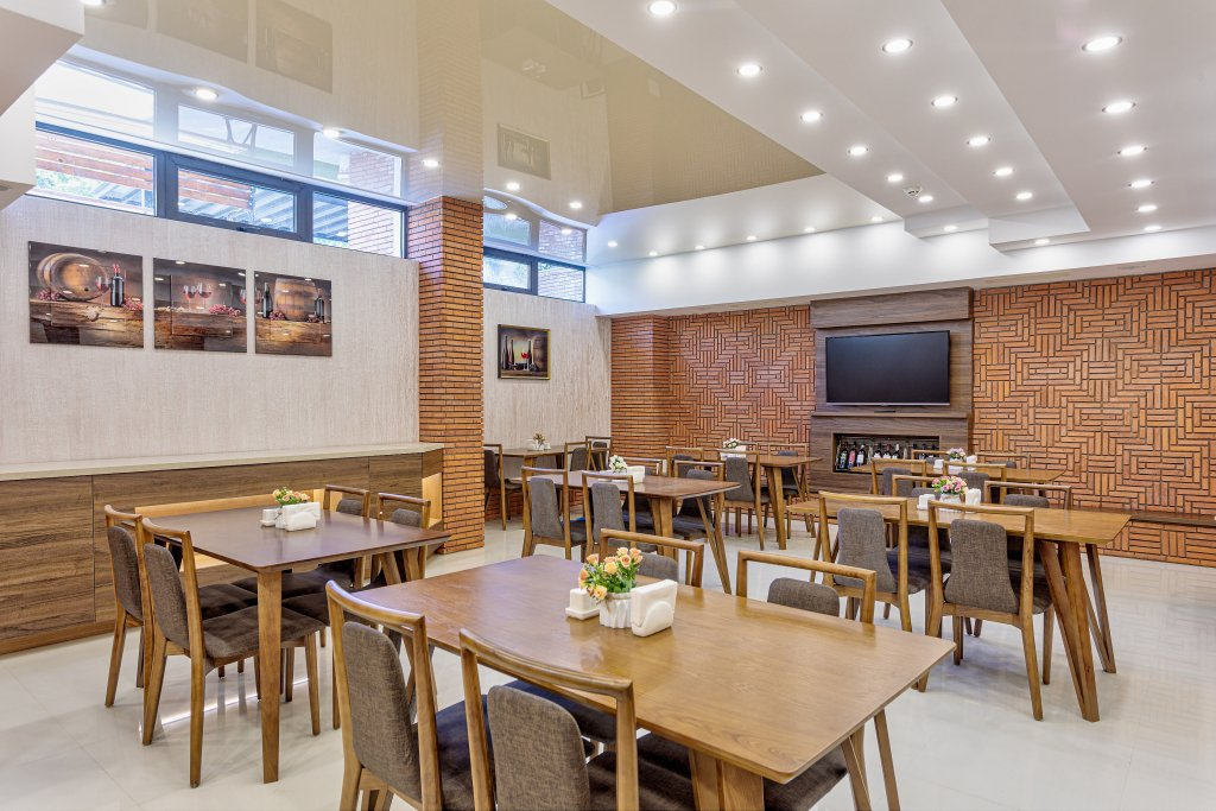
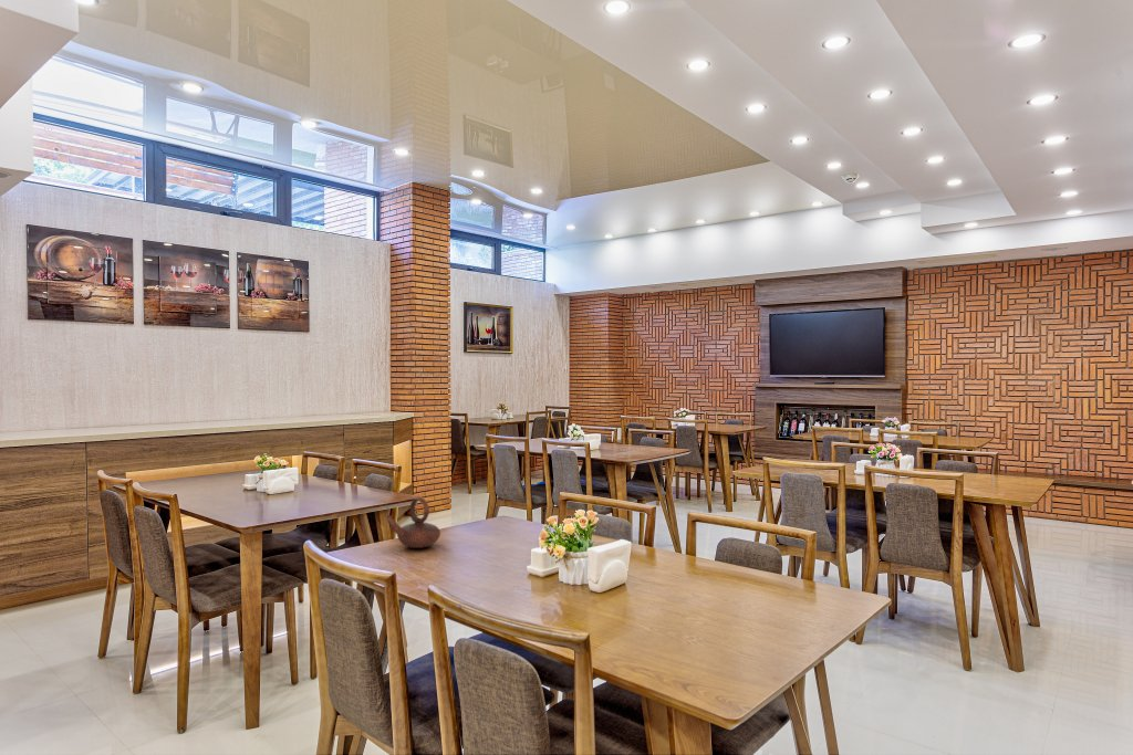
+ teapot [385,496,441,549]
